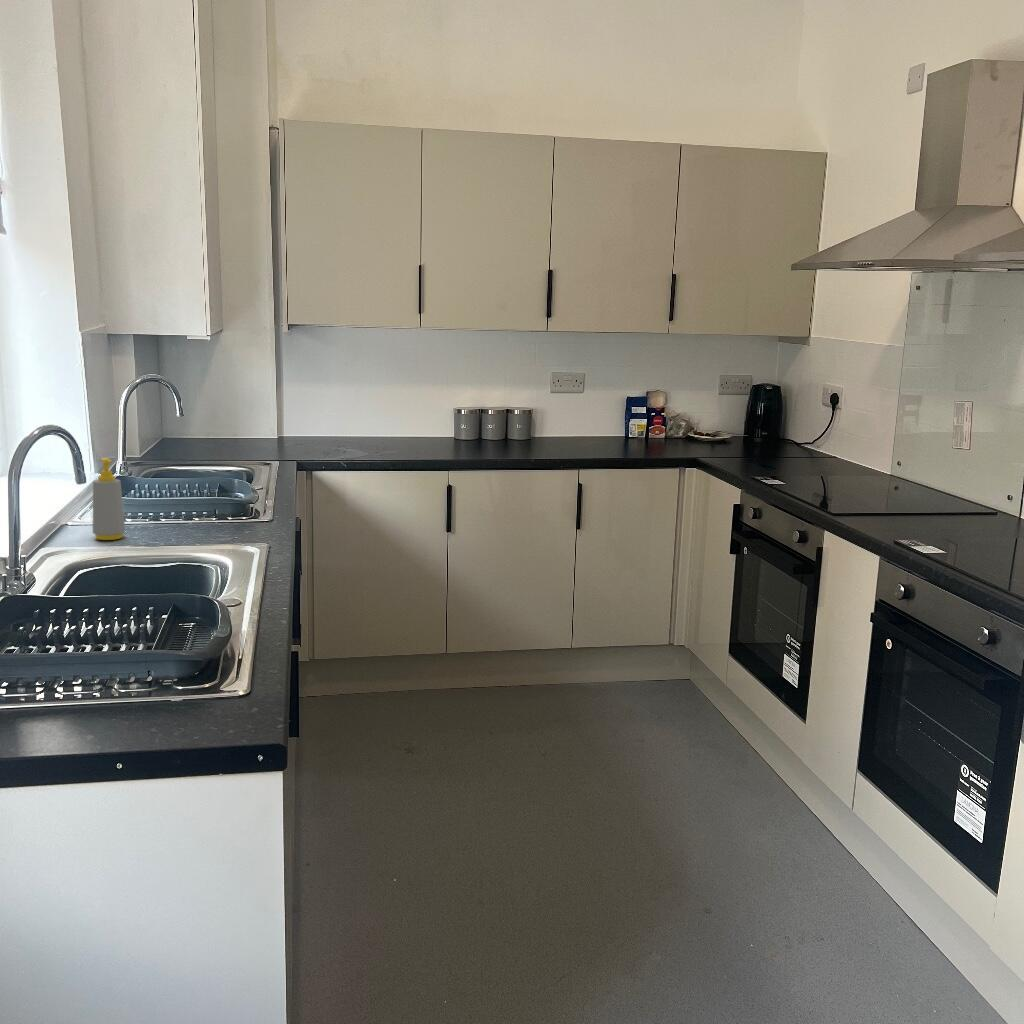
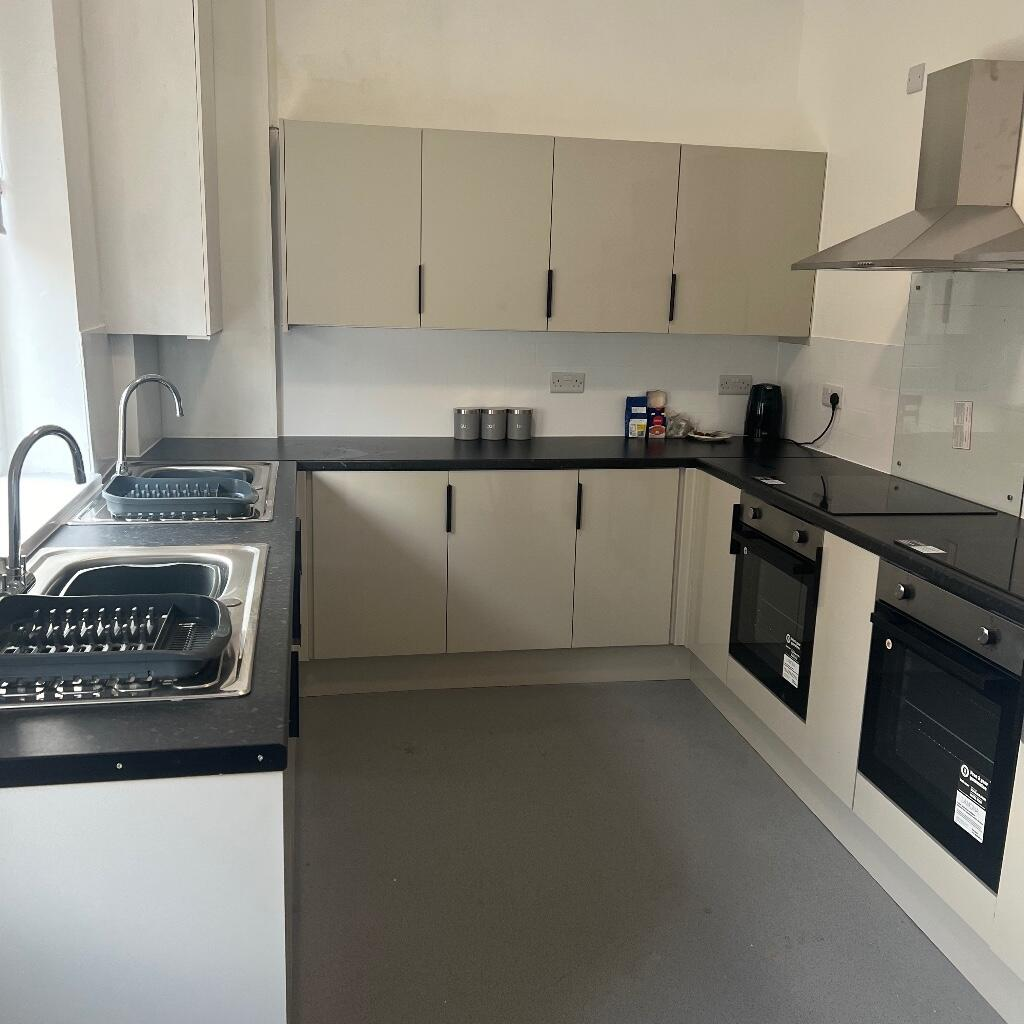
- soap bottle [92,457,126,541]
